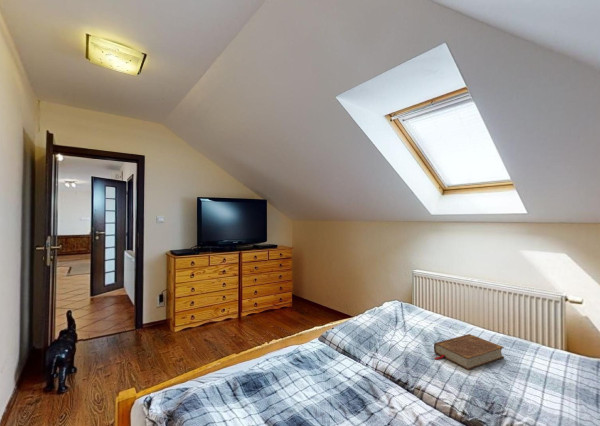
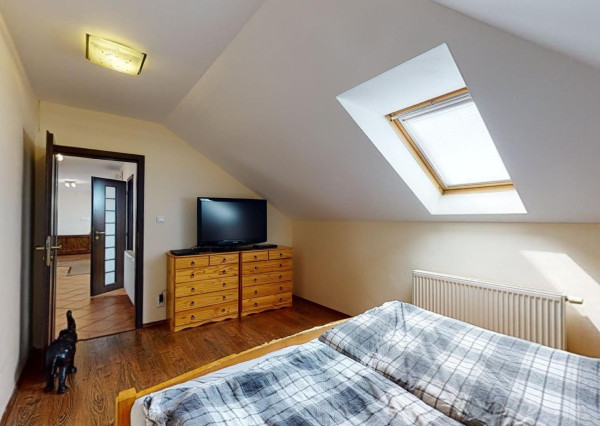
- book [433,333,505,371]
